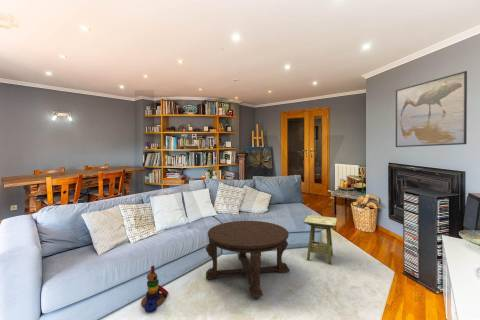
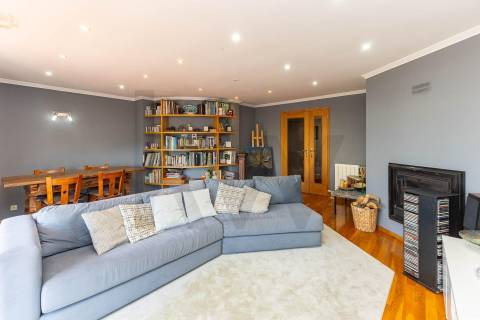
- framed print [395,70,468,148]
- side table [303,214,338,265]
- coffee table [205,220,290,299]
- stacking toy [140,265,169,314]
